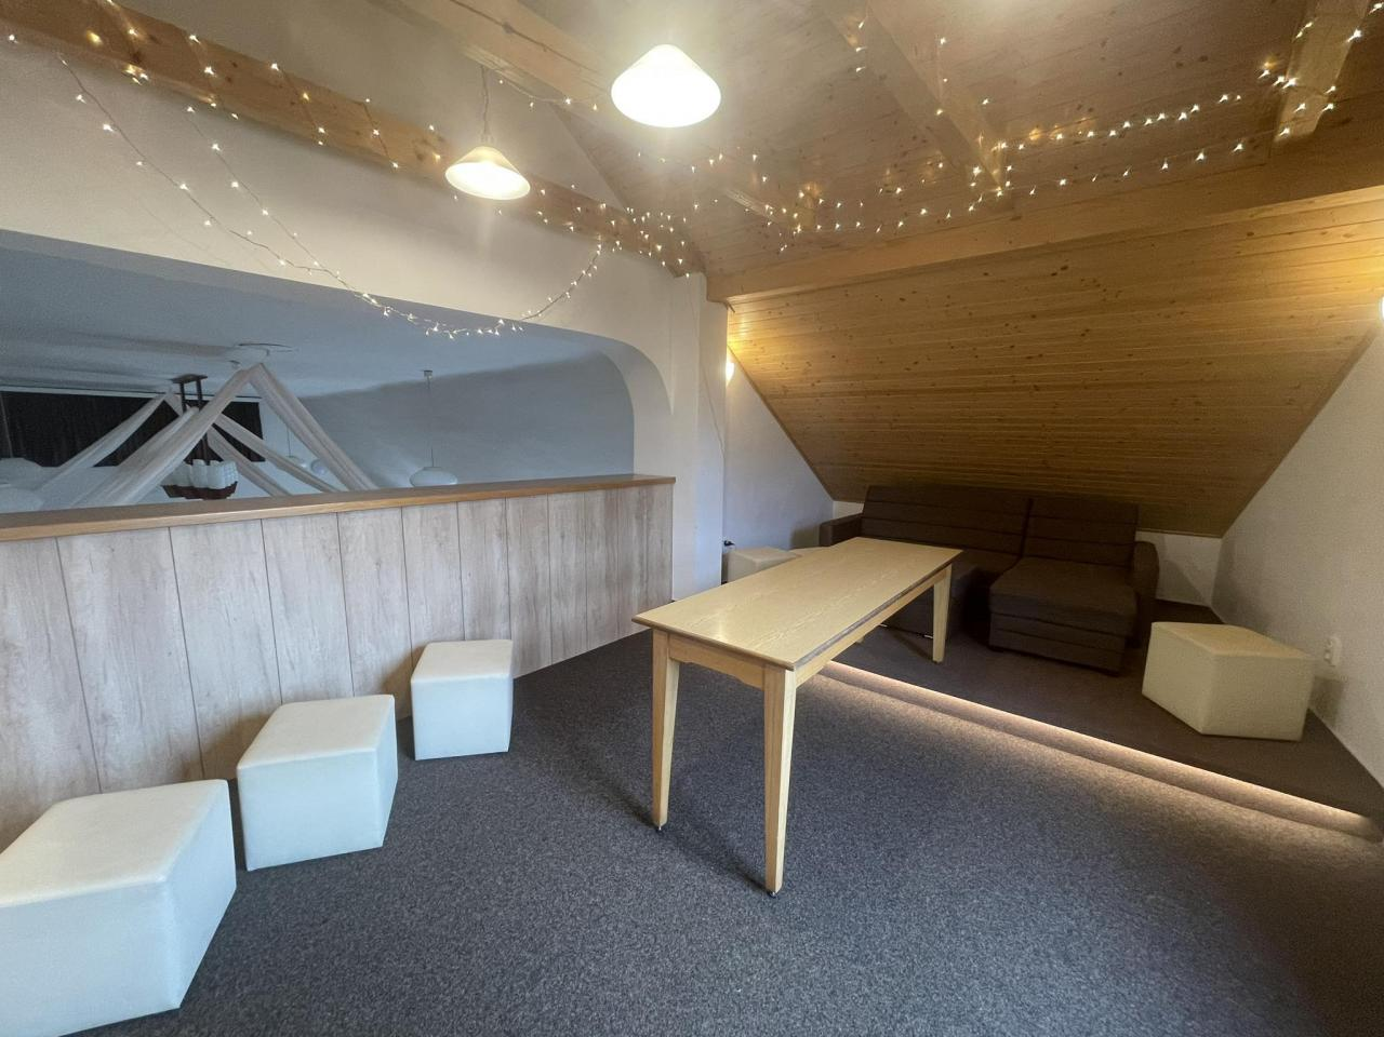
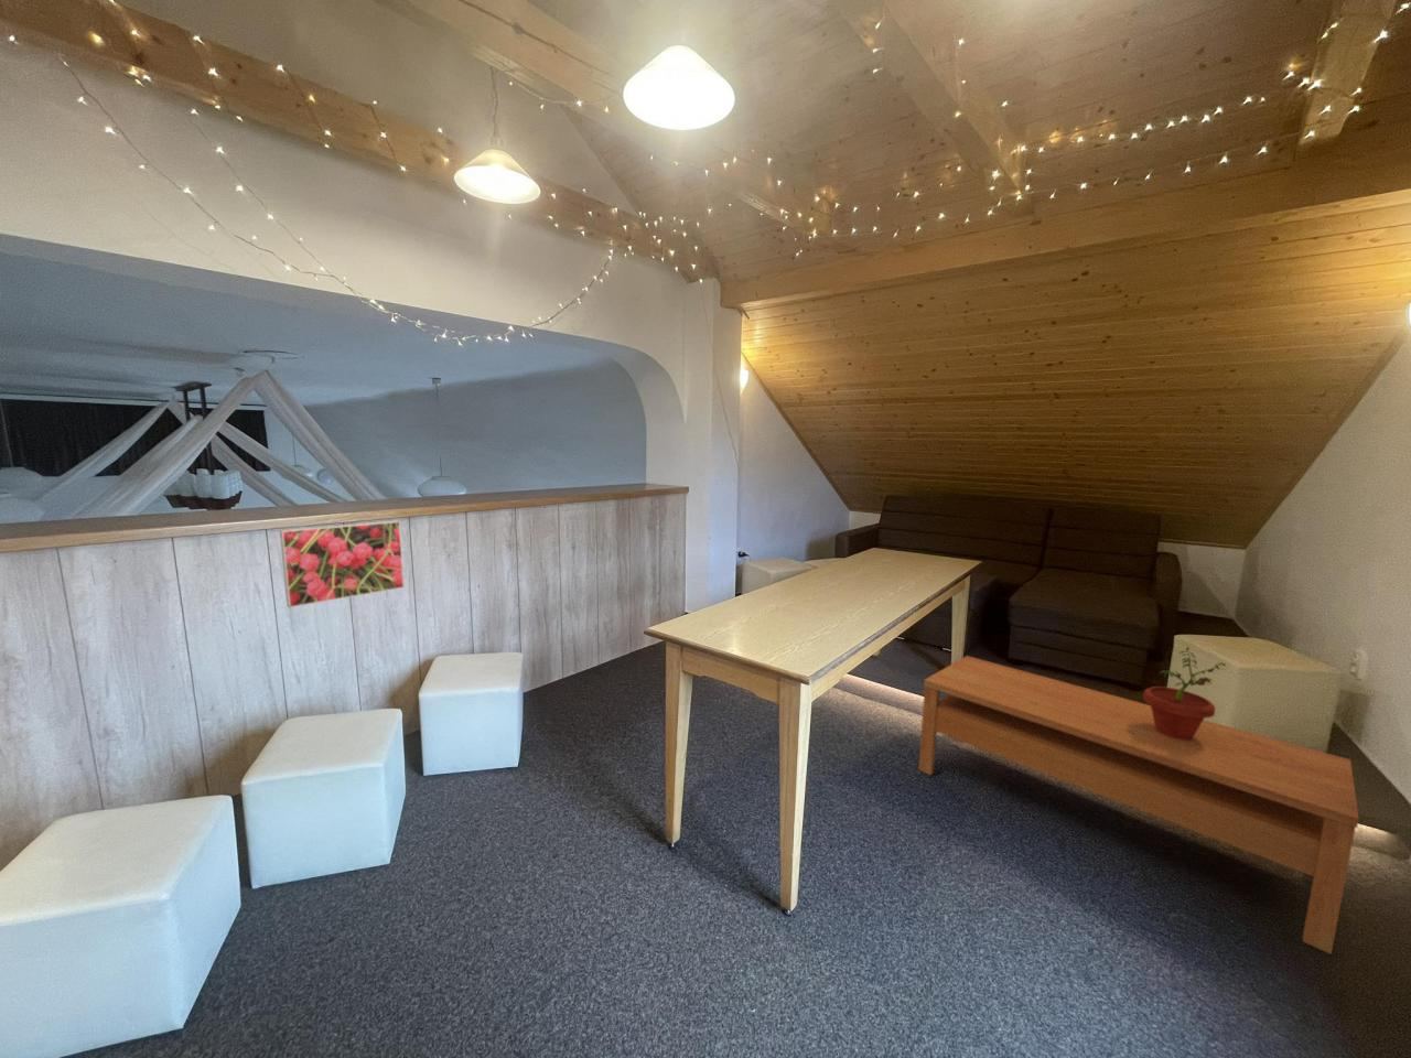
+ coffee table [918,655,1360,956]
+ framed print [279,519,406,608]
+ potted plant [1142,646,1230,739]
